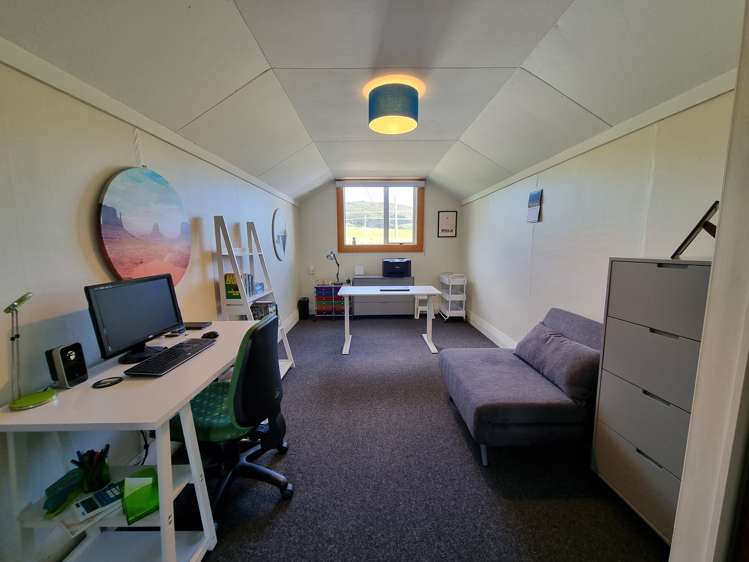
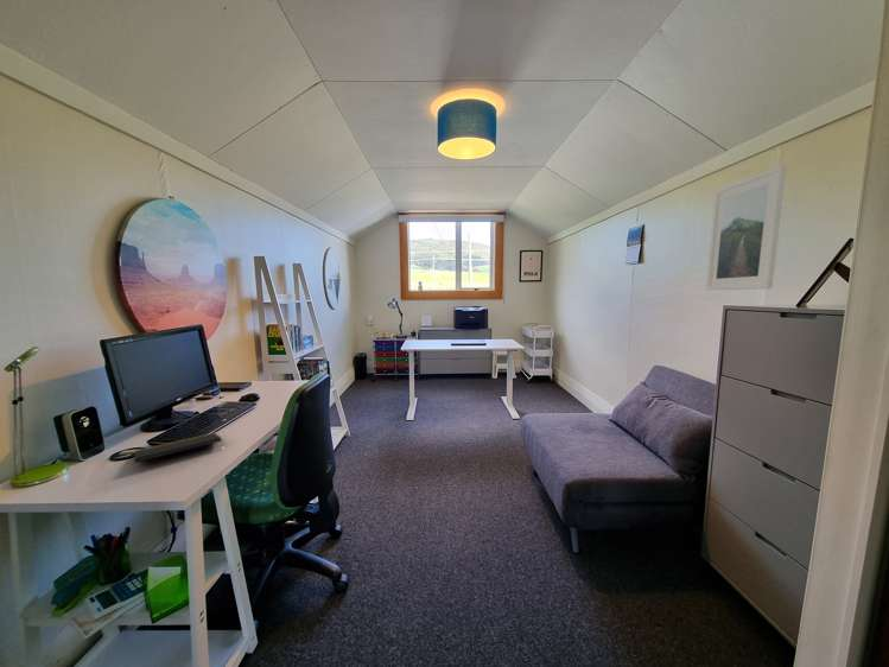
+ notepad [133,432,224,464]
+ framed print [705,164,787,291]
